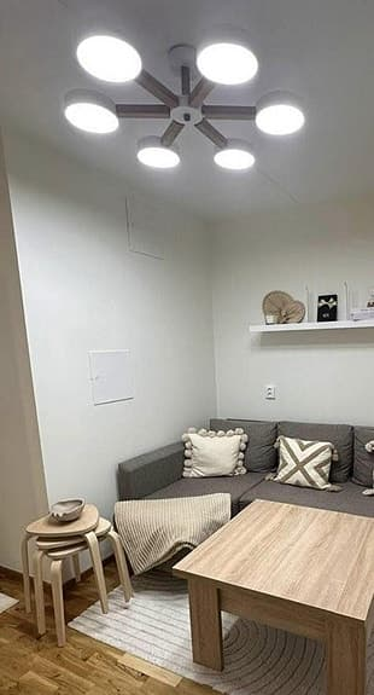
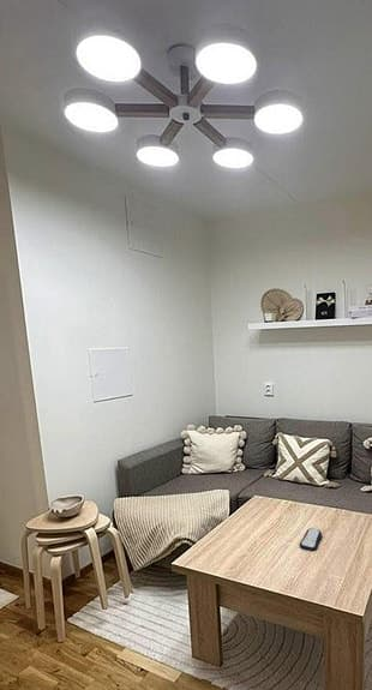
+ remote control [299,527,323,552]
